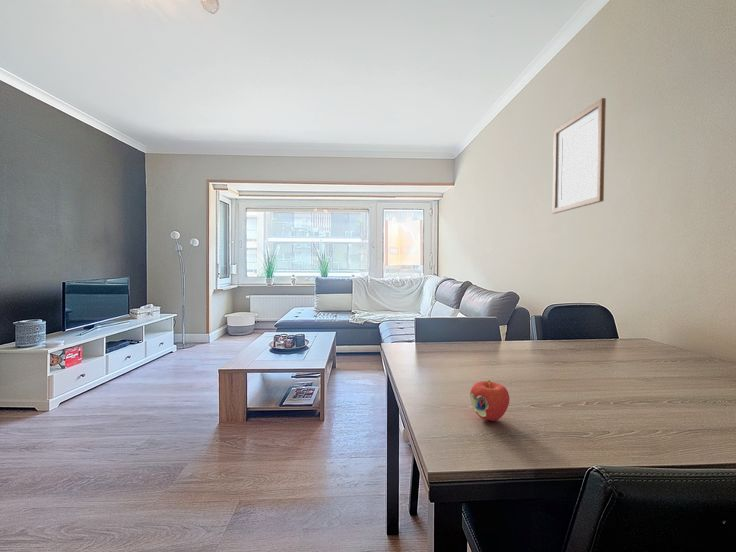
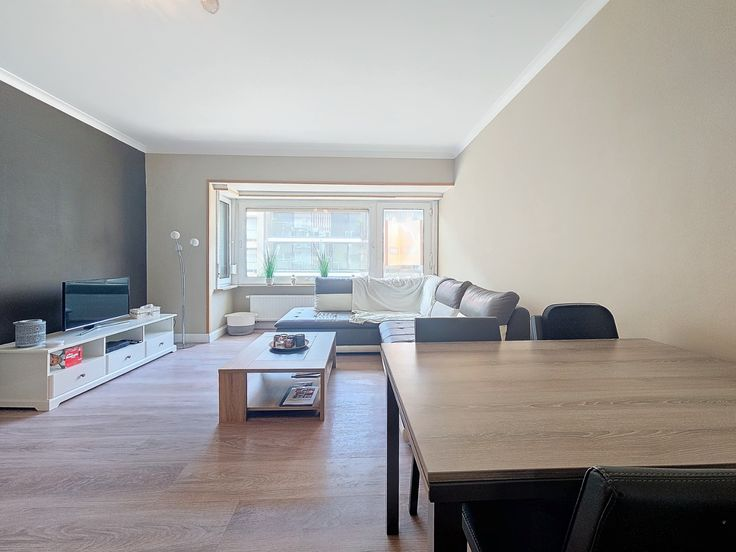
- apple [469,379,511,422]
- wall art [552,97,607,215]
